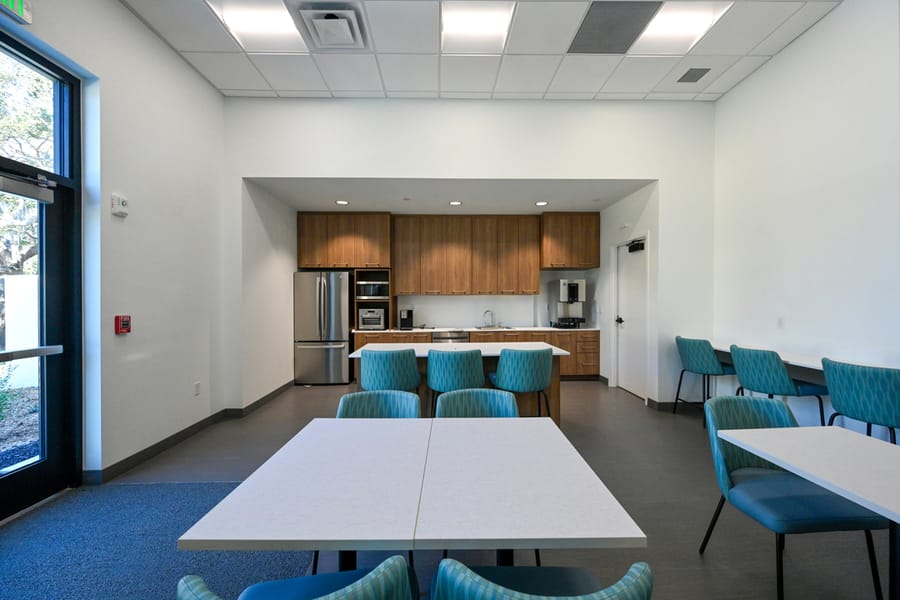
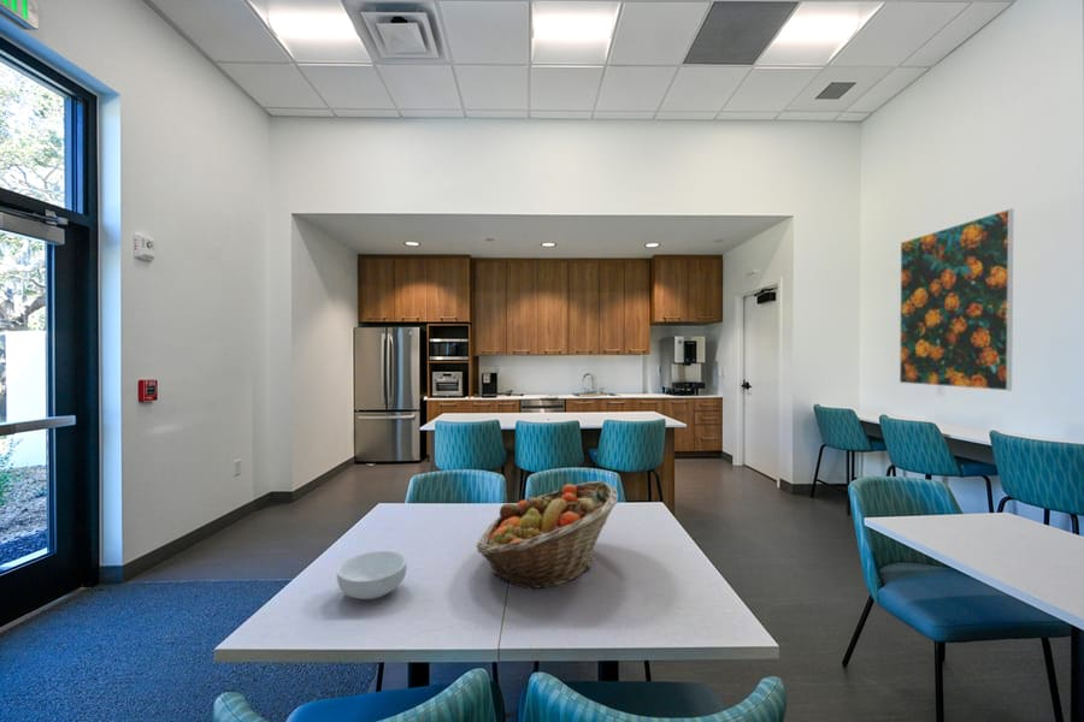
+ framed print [899,208,1014,392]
+ cereal bowl [336,550,408,600]
+ fruit basket [475,480,619,591]
